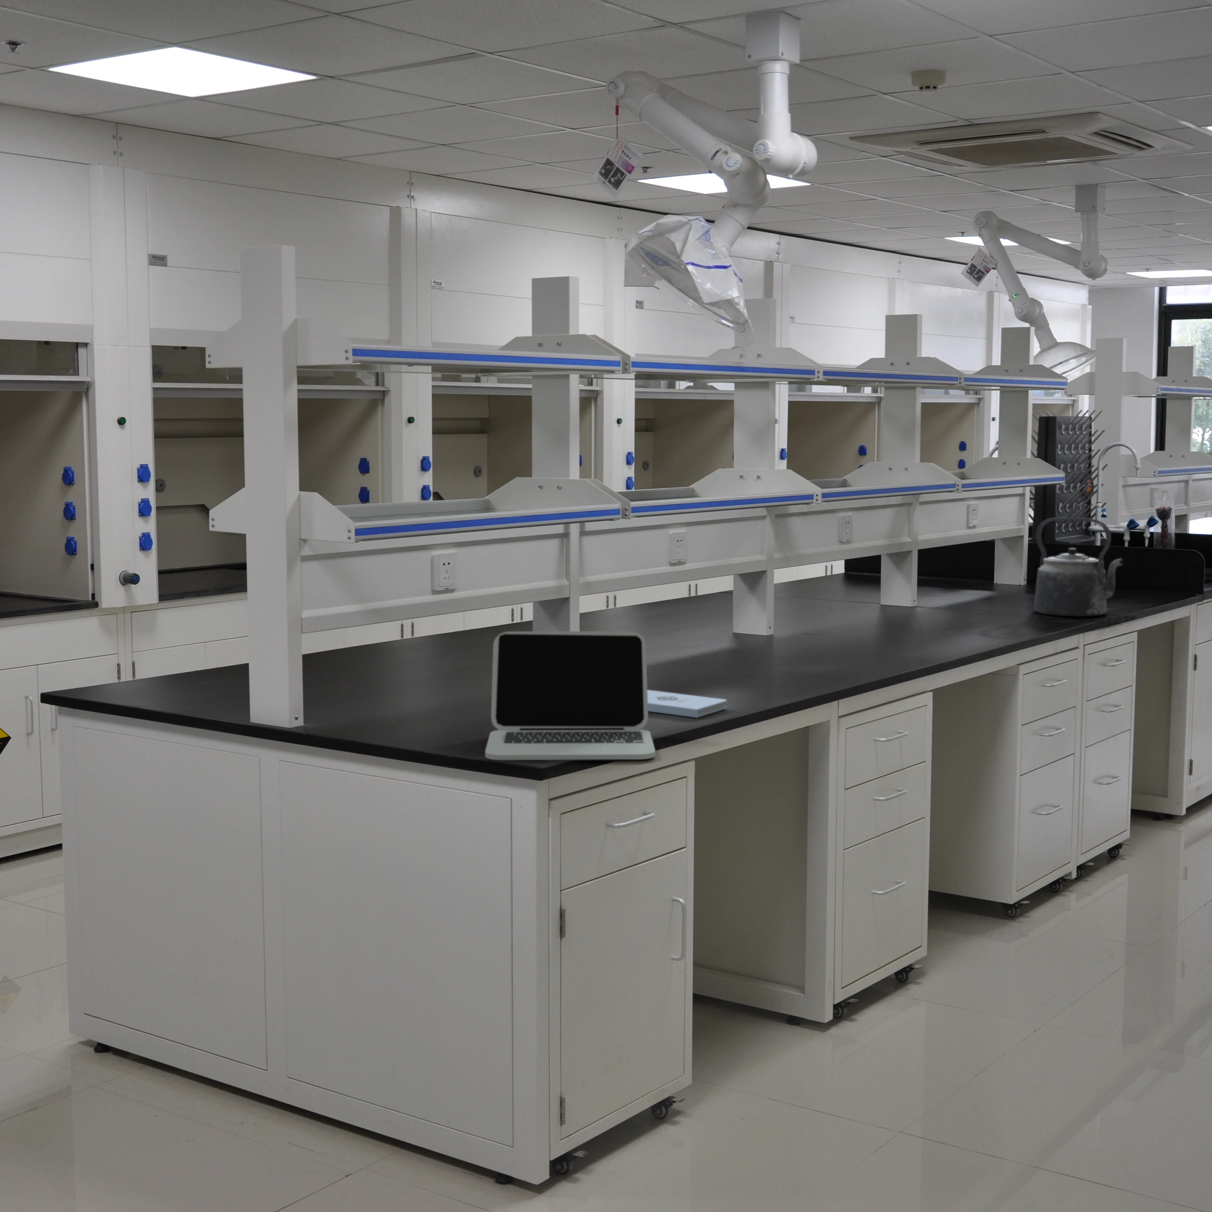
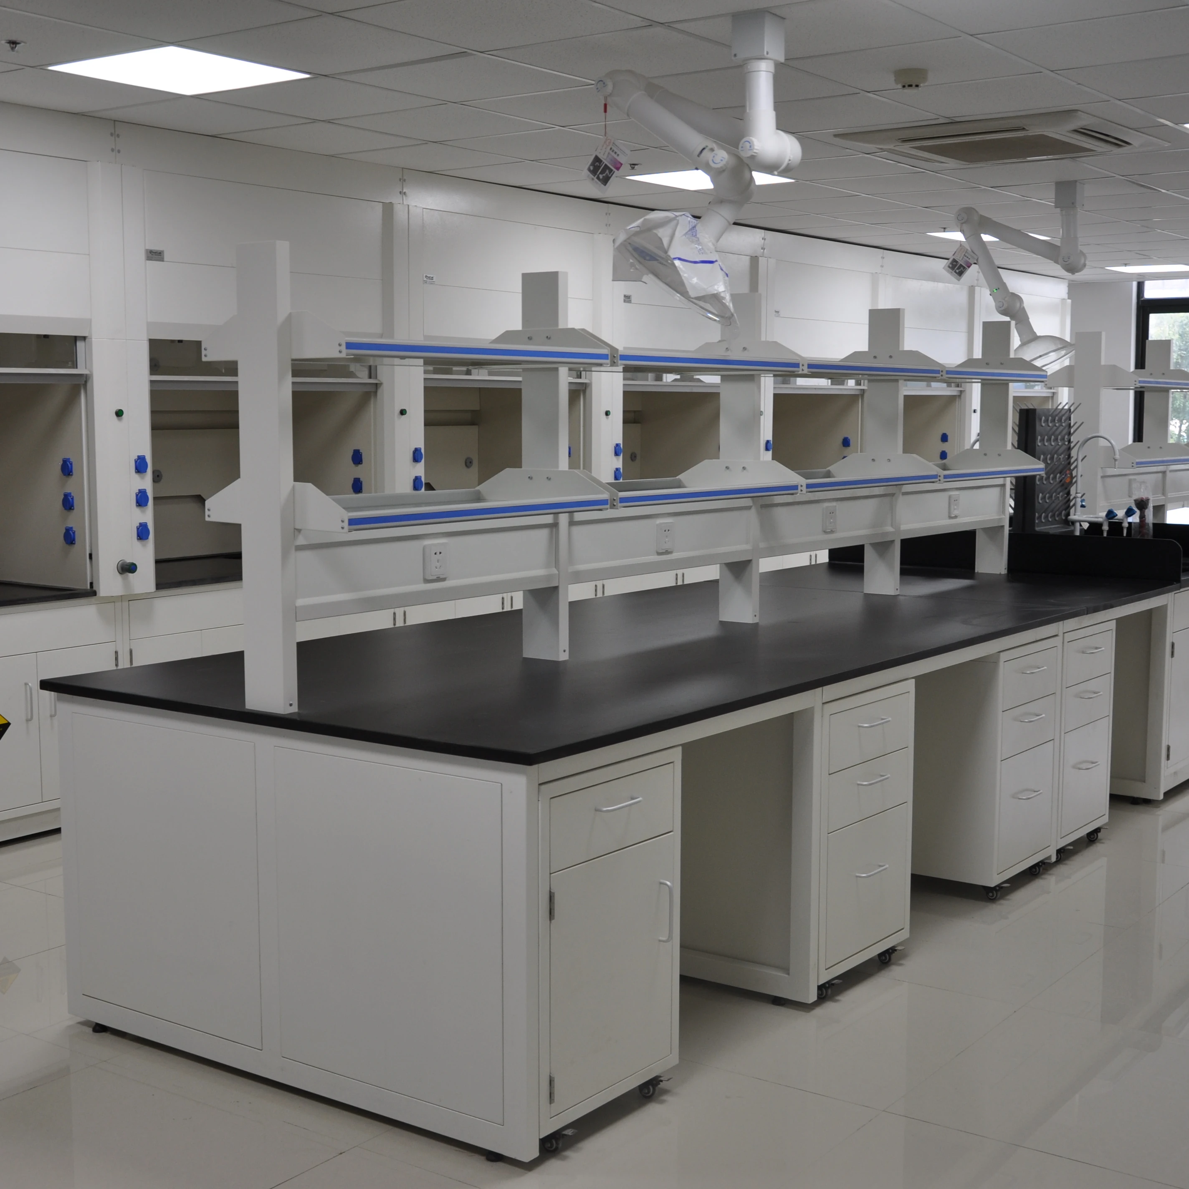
- kettle [1033,516,1123,617]
- laptop [485,630,656,760]
- notepad [647,689,727,718]
